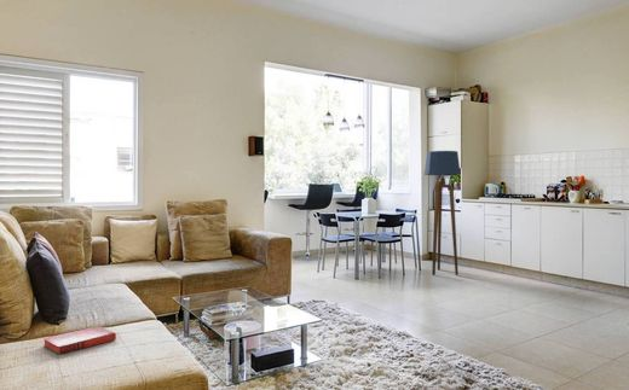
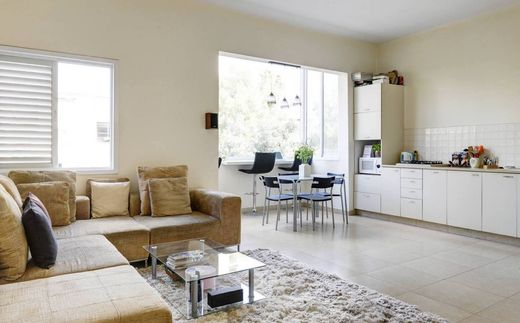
- floor lamp [423,150,462,277]
- hardback book [42,325,117,355]
